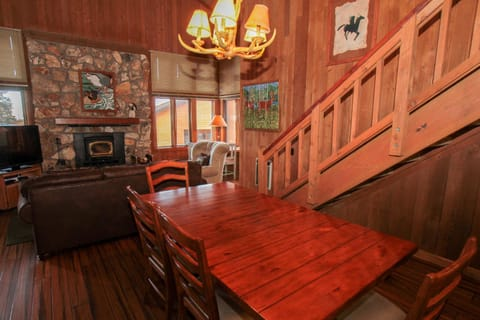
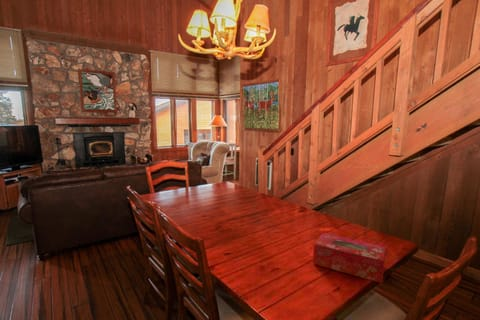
+ tissue box [312,232,387,284]
